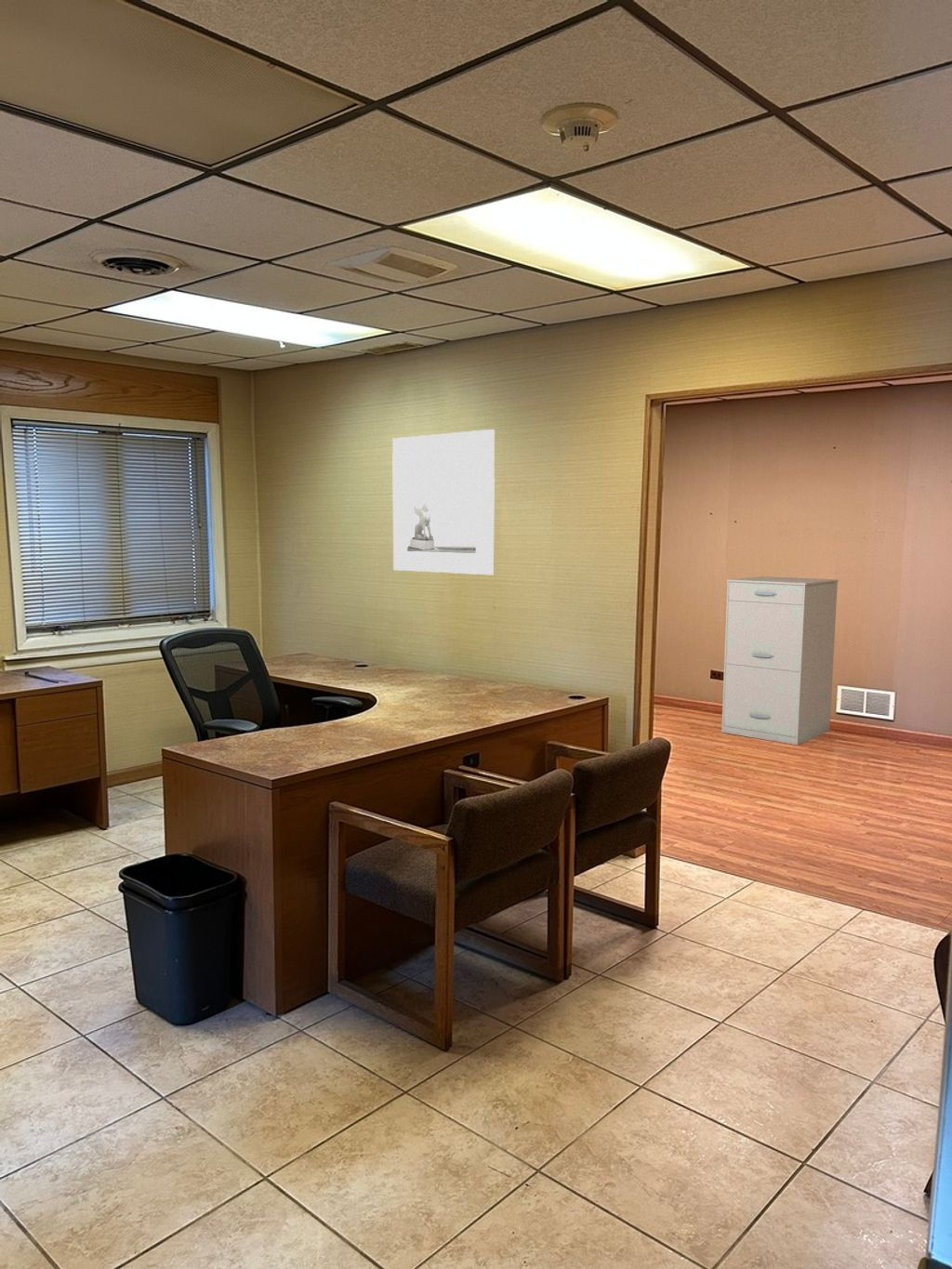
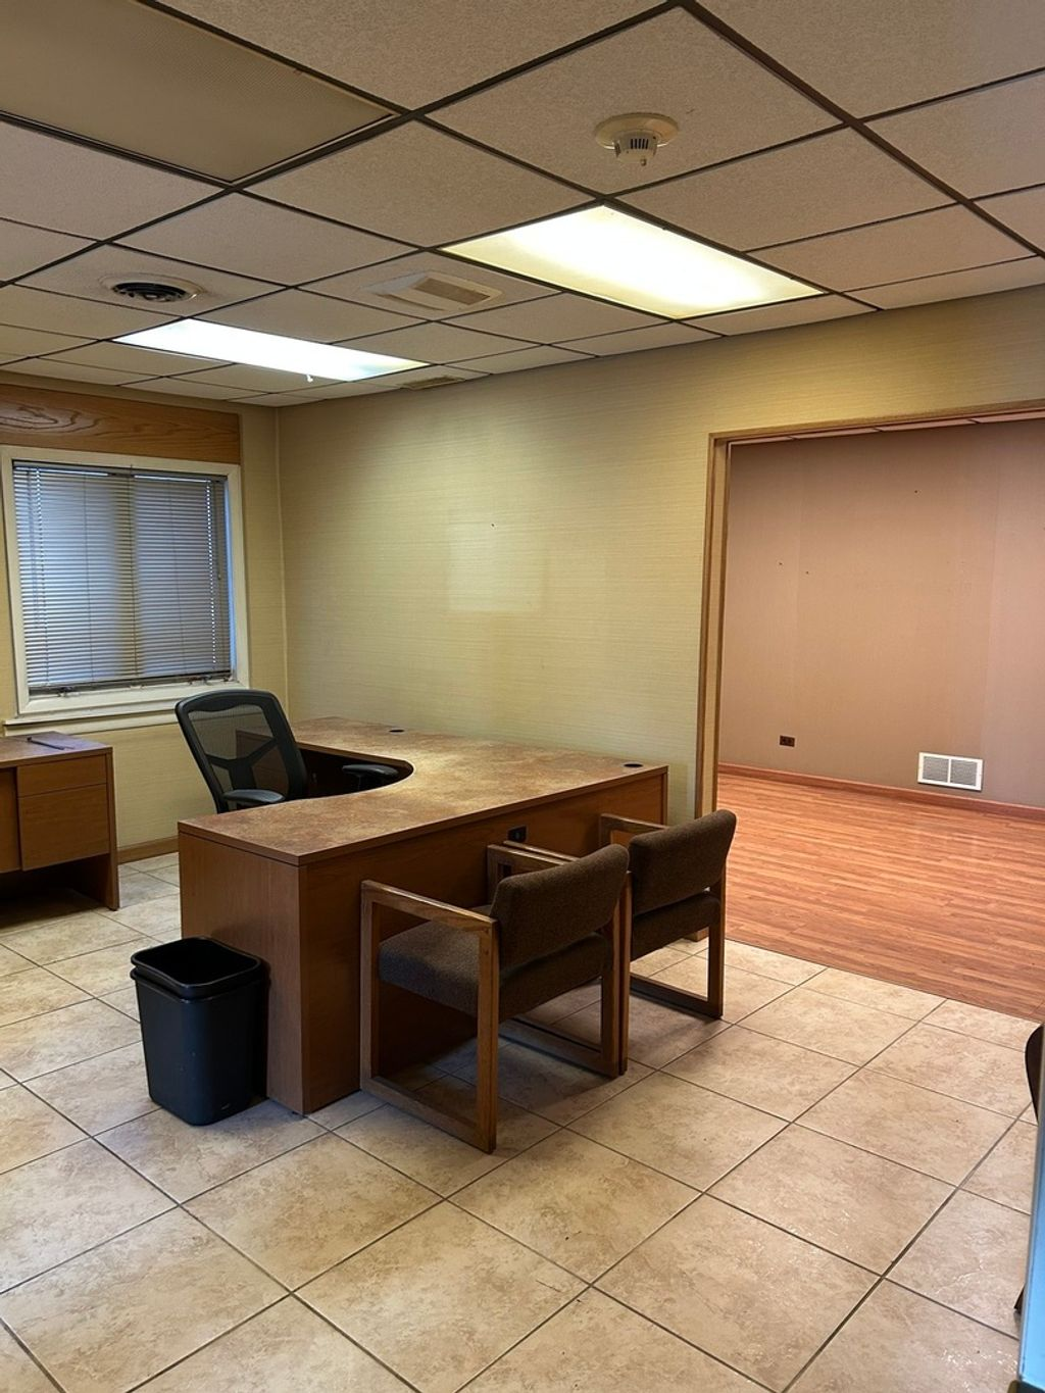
- filing cabinet [721,575,840,746]
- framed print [391,429,496,575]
